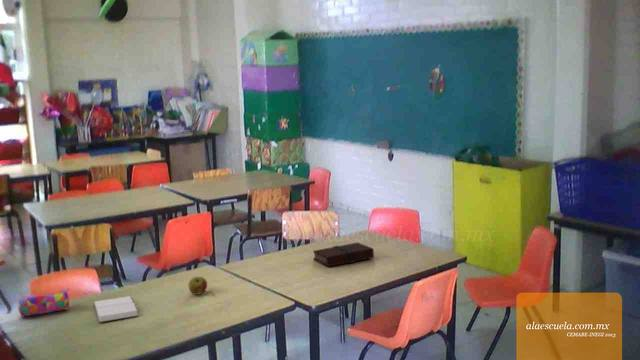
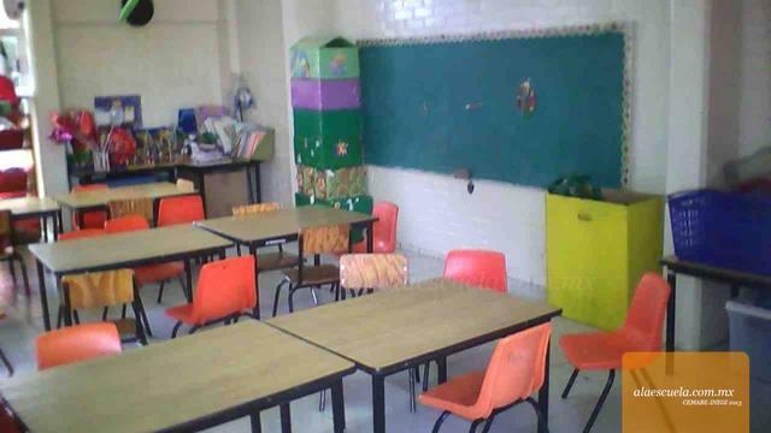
- book [93,295,140,323]
- book [312,242,375,268]
- apple [188,276,208,296]
- pencil case [17,288,70,318]
